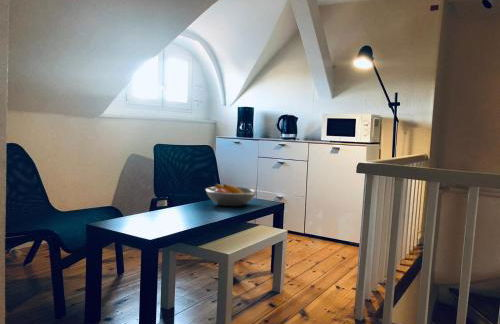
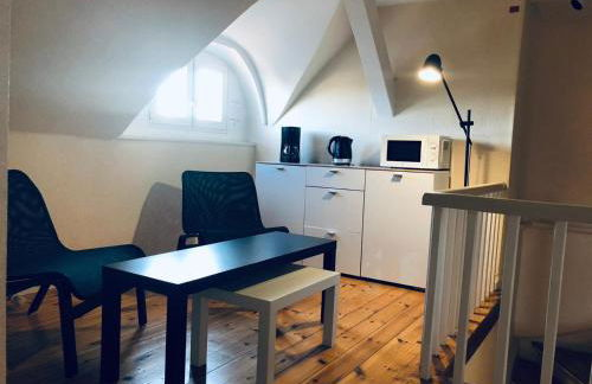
- fruit bowl [204,183,258,207]
